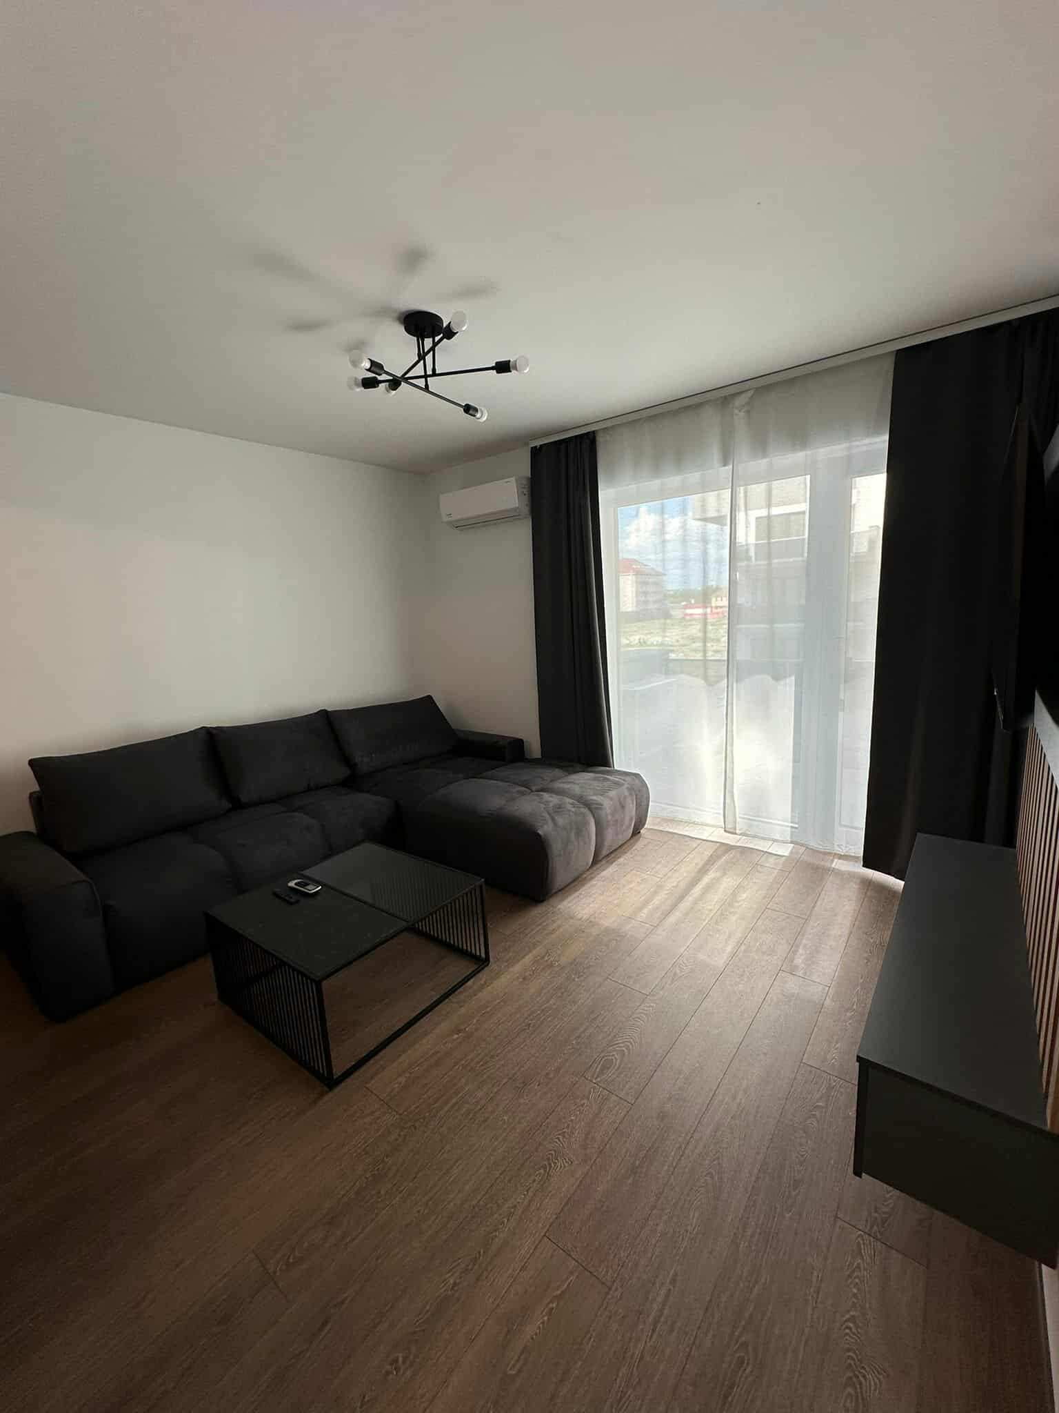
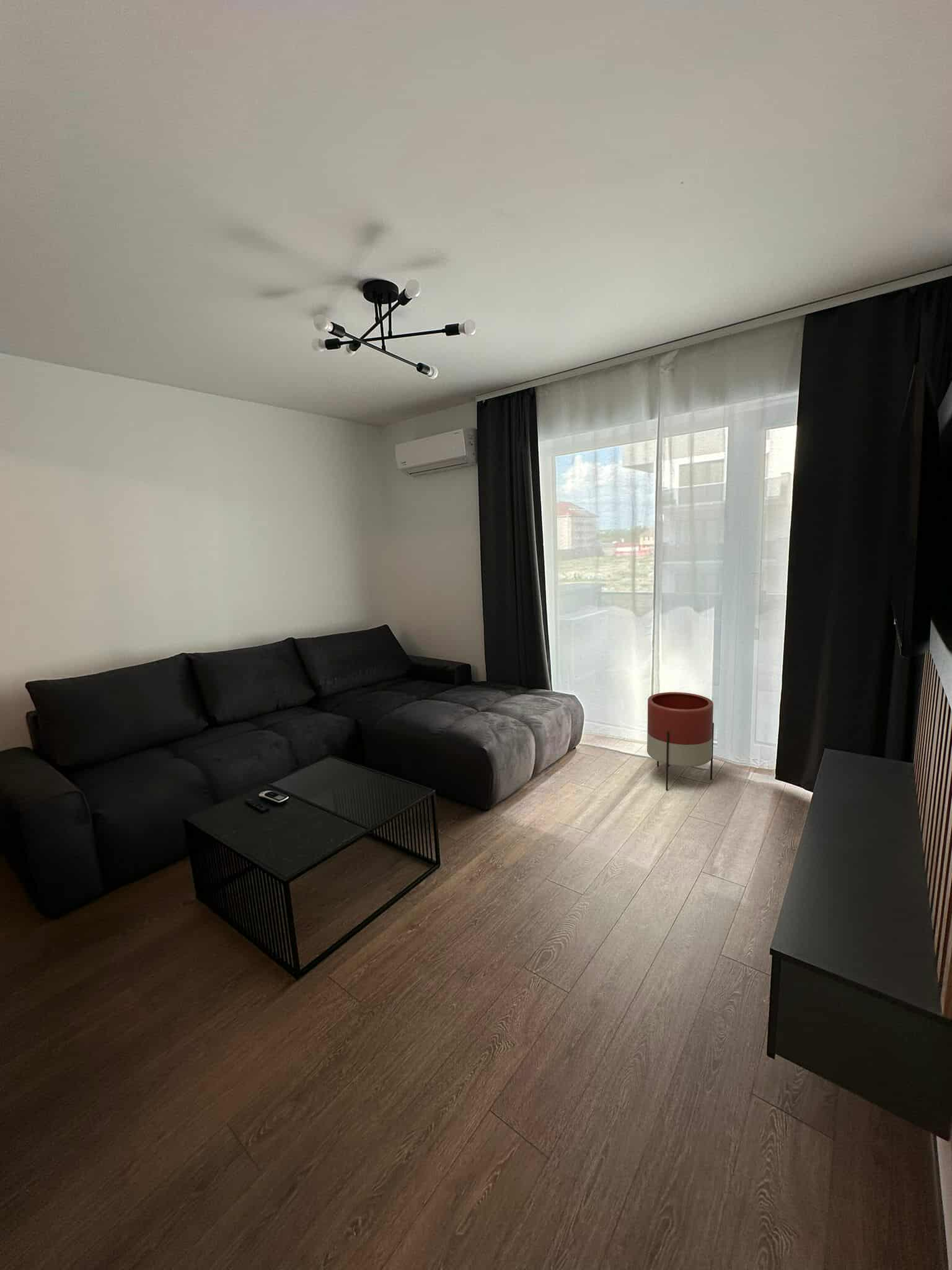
+ planter [646,691,715,791]
